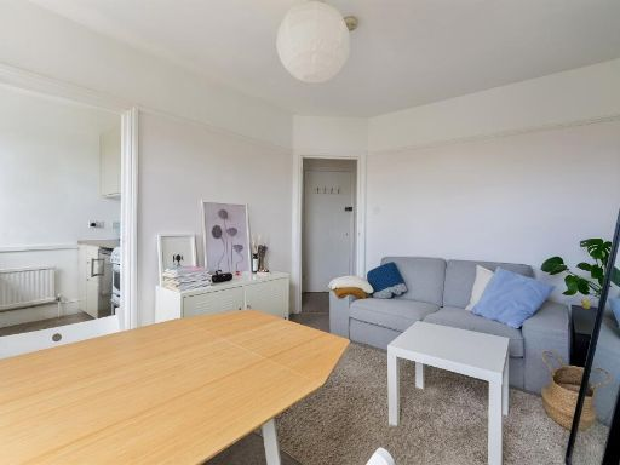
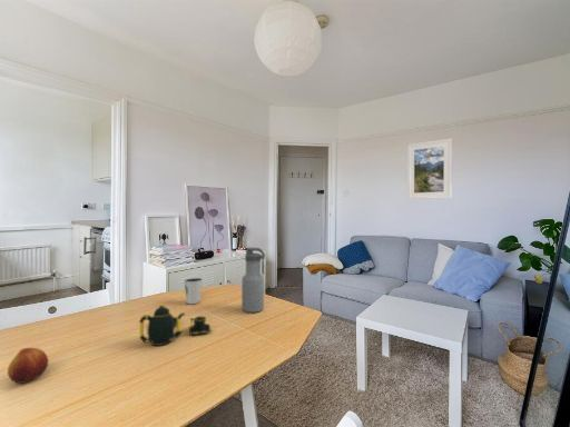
+ dixie cup [183,277,204,305]
+ water bottle [240,247,266,314]
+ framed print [406,138,453,200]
+ fruit [7,347,49,385]
+ teapot [138,304,212,347]
